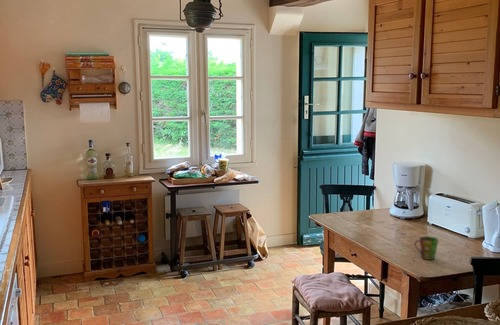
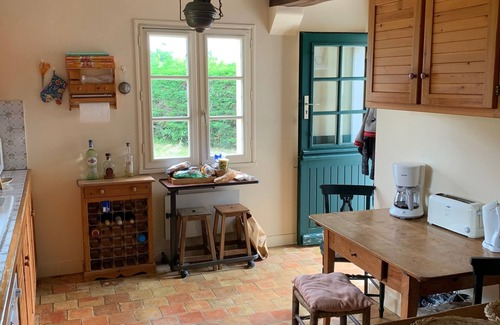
- cup [413,235,440,261]
